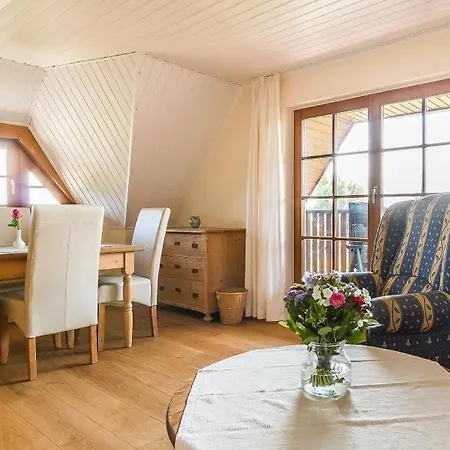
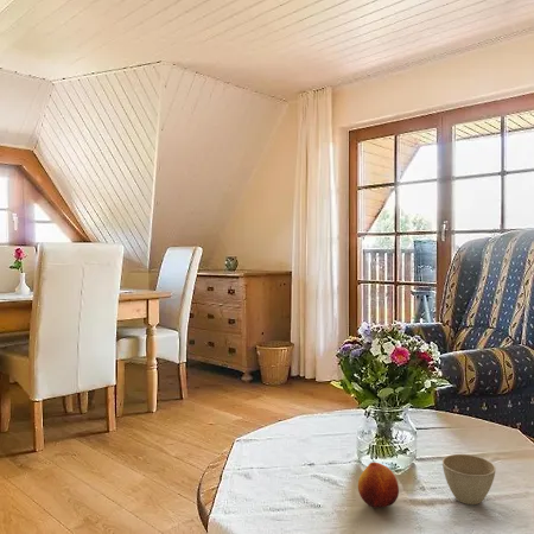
+ fruit [357,460,400,509]
+ flower pot [441,453,497,506]
